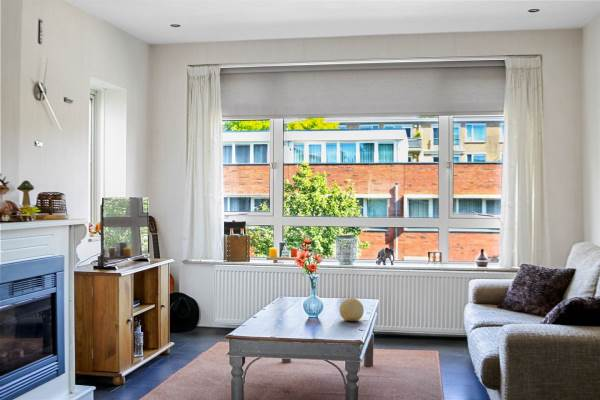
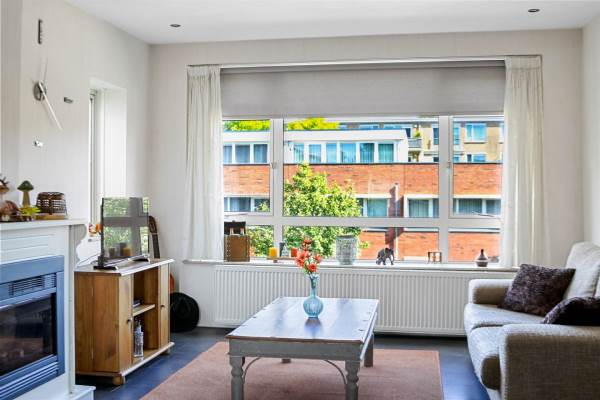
- decorative ball [338,297,365,322]
